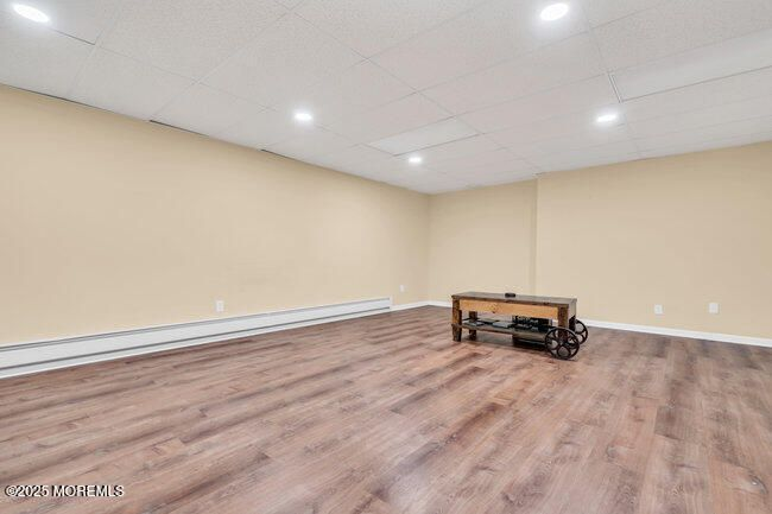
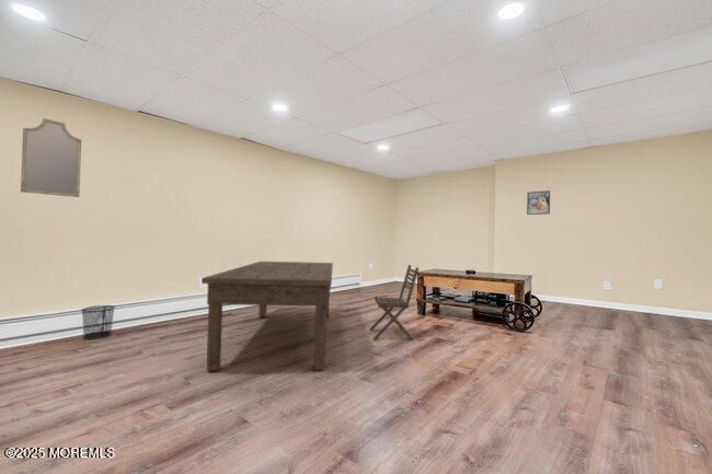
+ home mirror [20,117,82,198]
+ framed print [526,189,551,216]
+ waste bin [80,304,116,340]
+ dining table [200,261,420,371]
